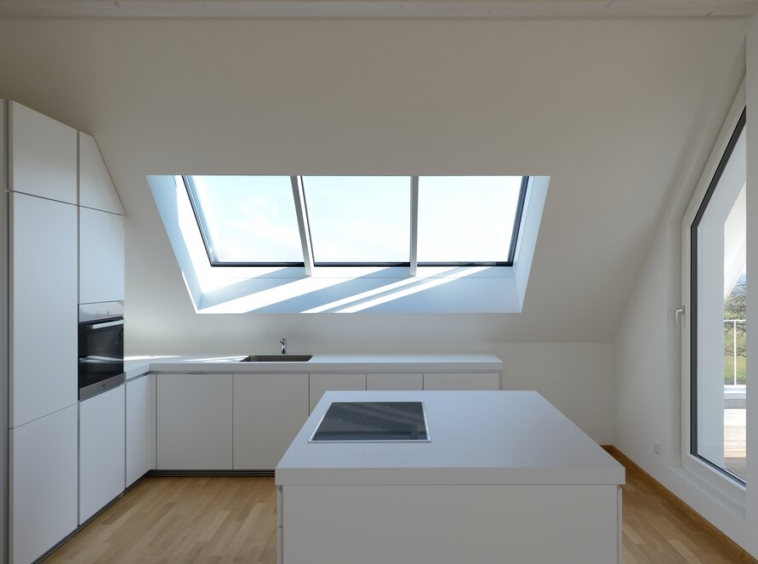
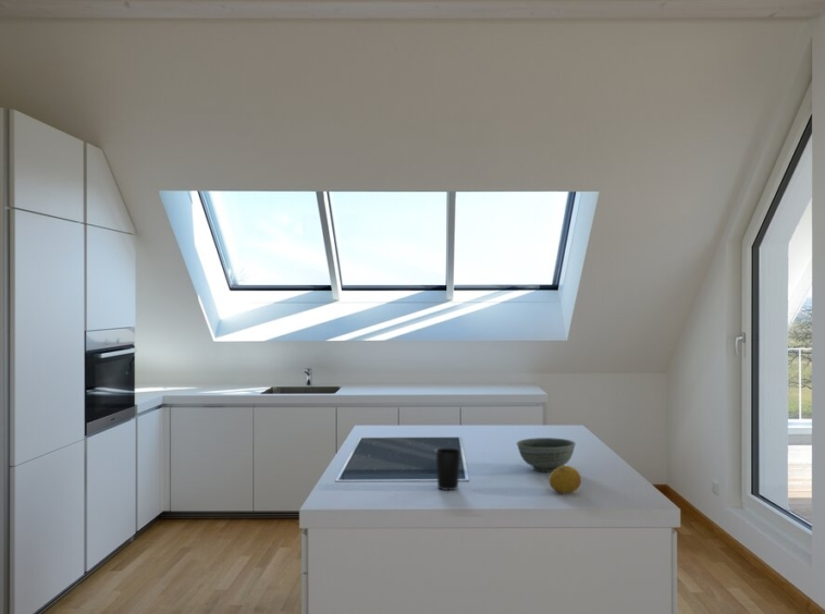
+ fruit [547,465,582,494]
+ cup [434,447,461,491]
+ bowl [516,437,577,472]
